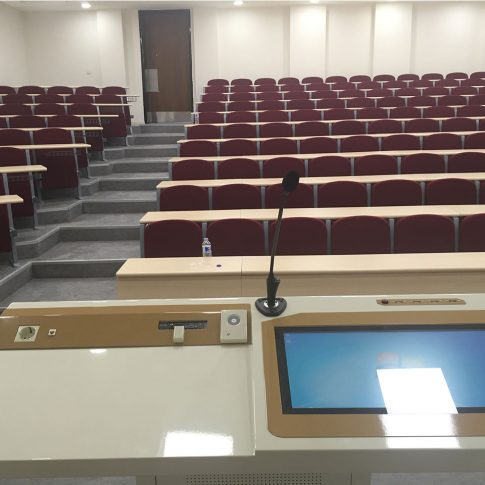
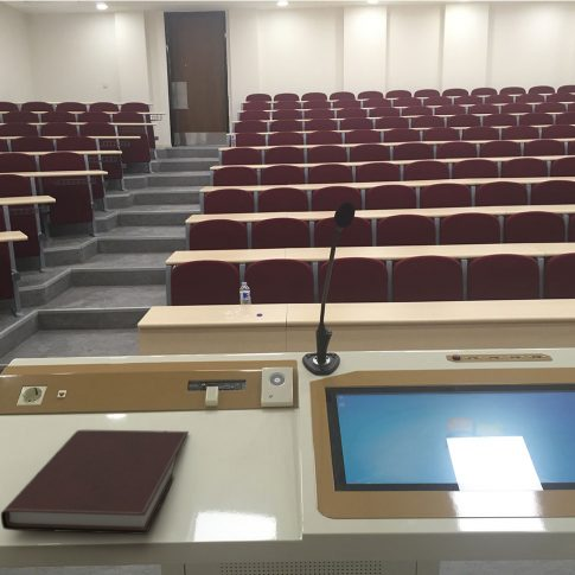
+ notebook [0,429,190,536]
